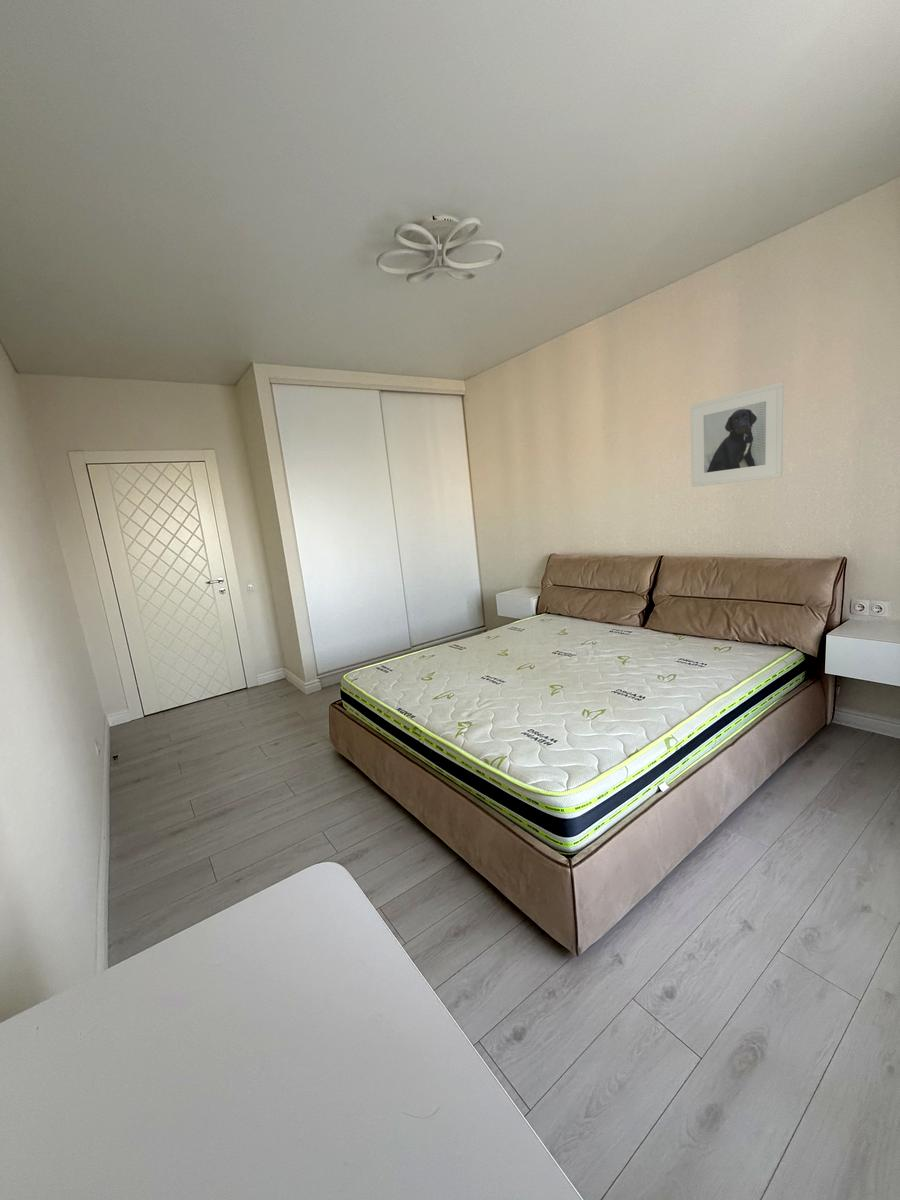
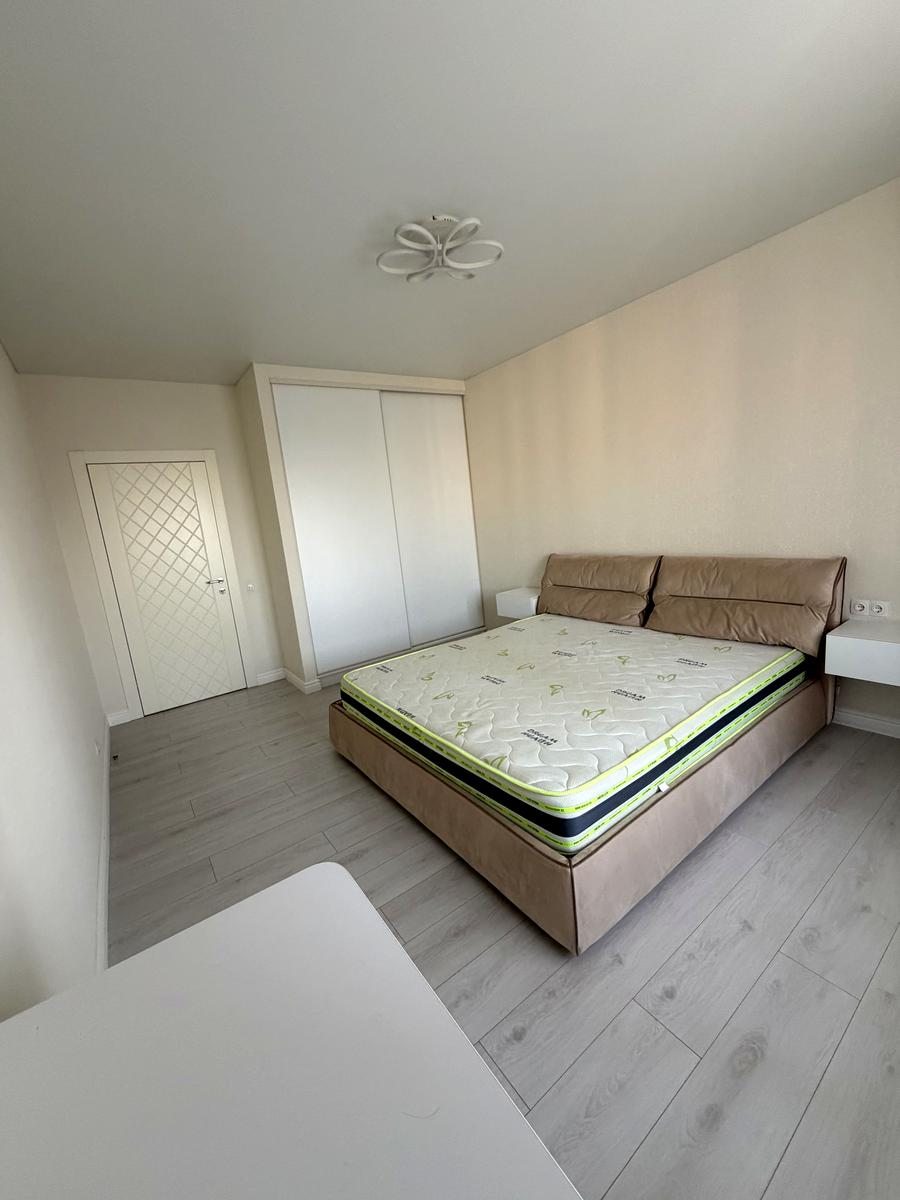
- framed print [689,381,785,488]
